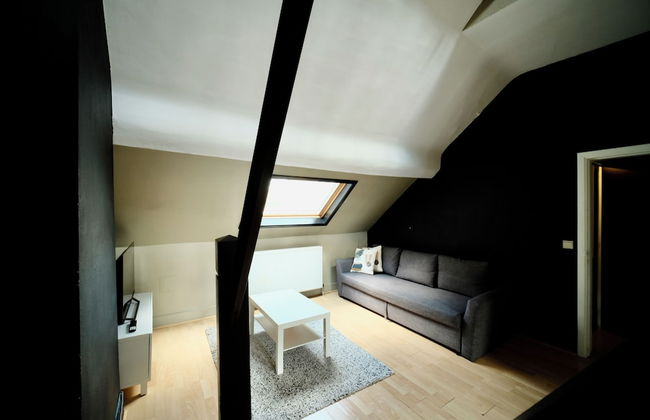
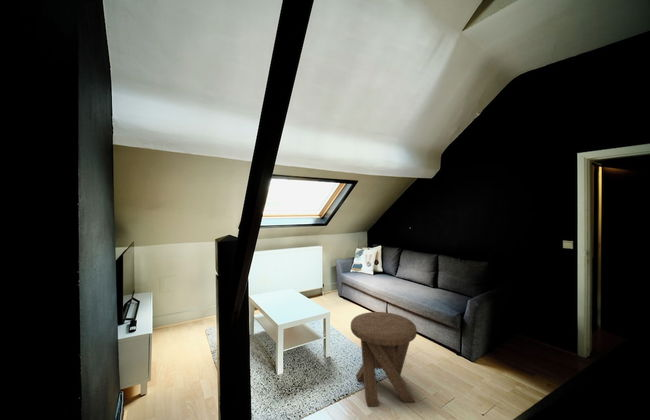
+ music stool [350,311,418,408]
